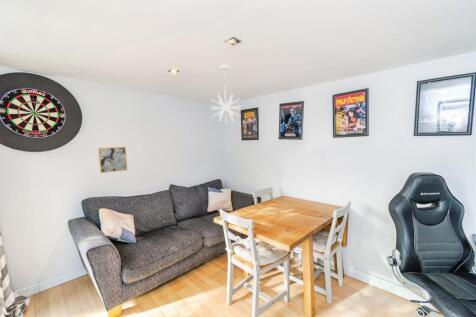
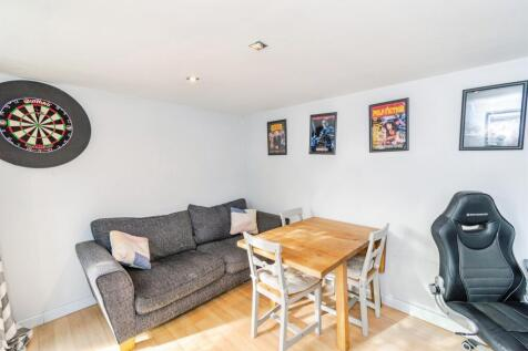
- pendant light [210,64,242,124]
- wall art [97,146,129,174]
